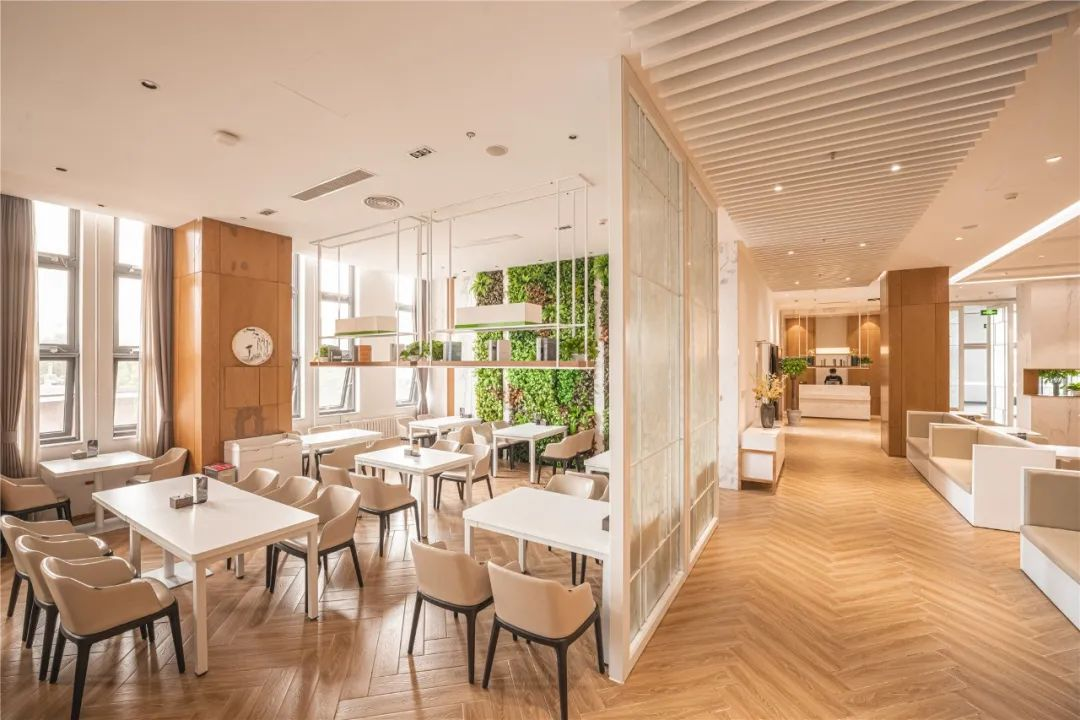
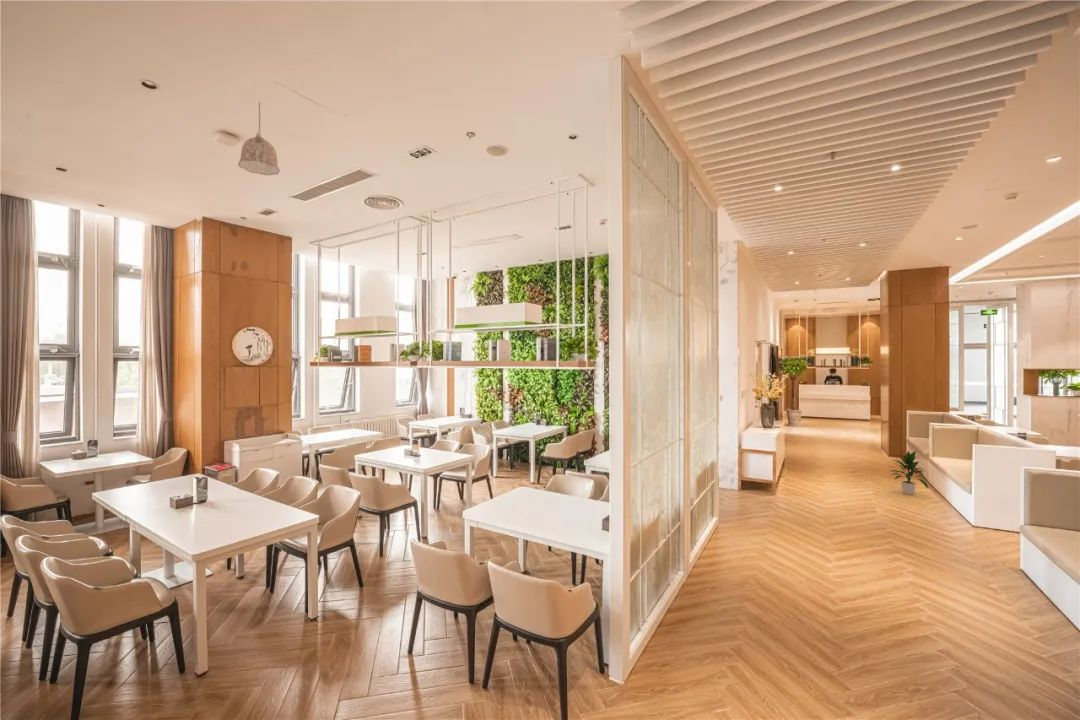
+ indoor plant [889,450,929,496]
+ pendant lamp [237,101,281,176]
